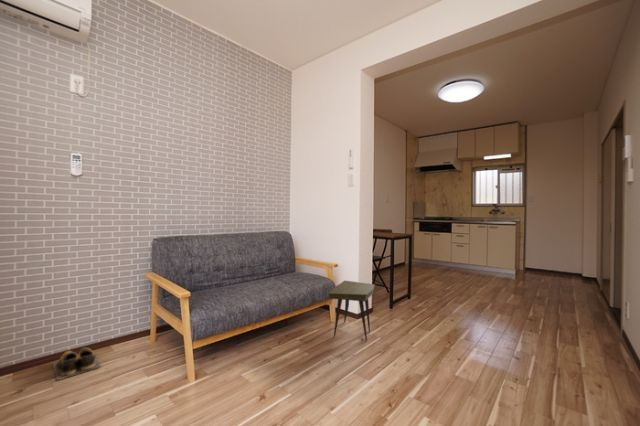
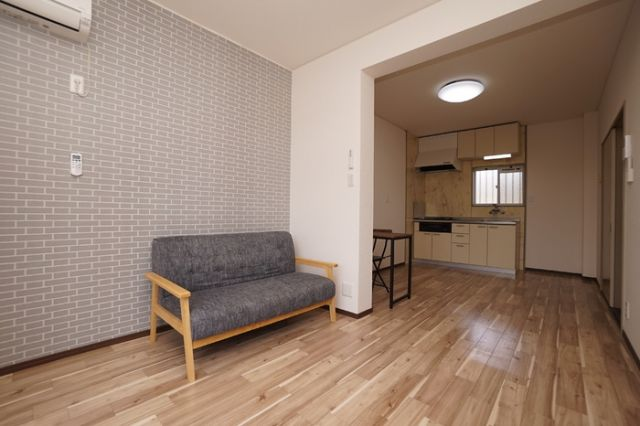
- side table [328,280,376,341]
- shoes [51,347,102,381]
